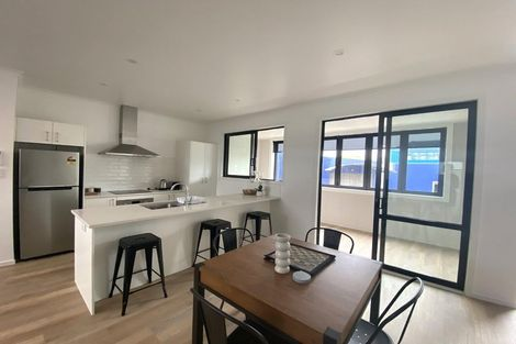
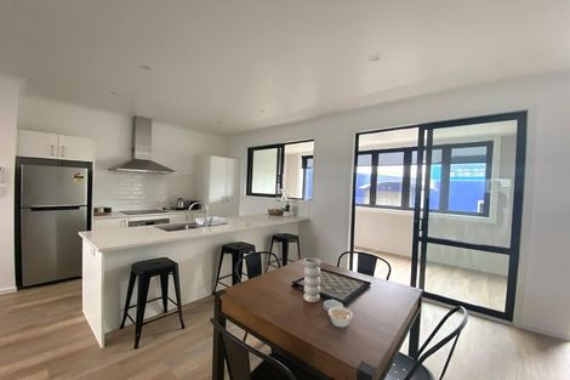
+ legume [327,305,354,329]
